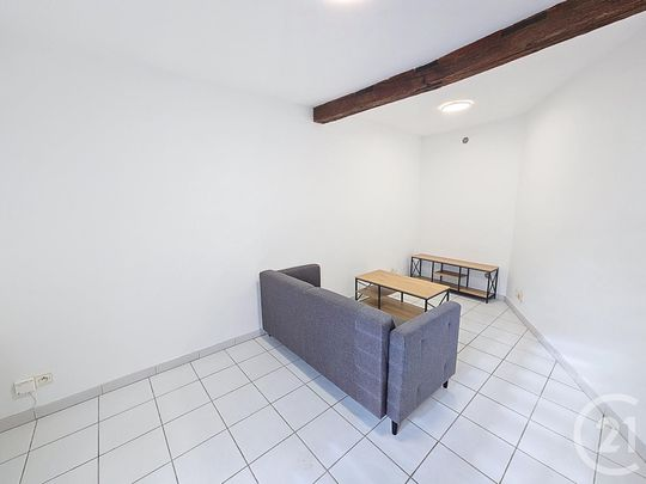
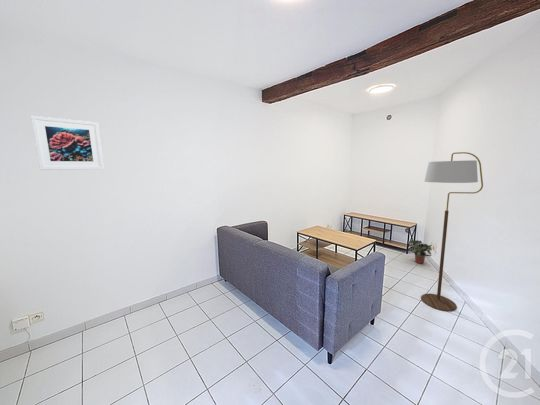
+ floor lamp [420,151,484,312]
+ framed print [30,115,105,171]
+ potted plant [408,239,433,265]
